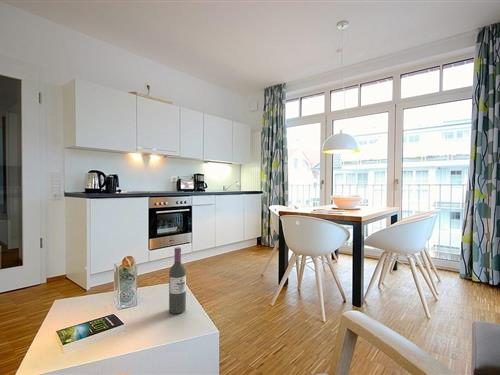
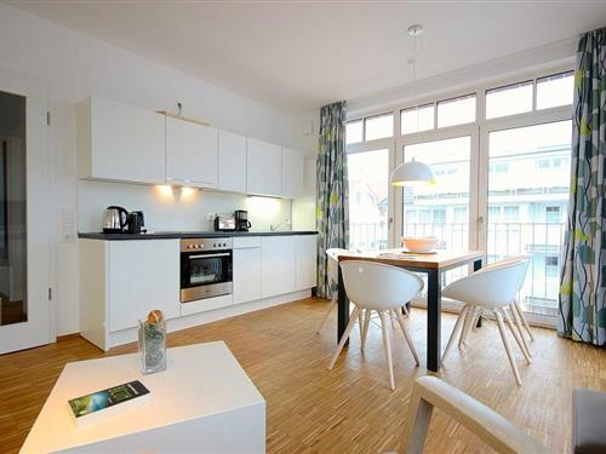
- wine bottle [168,246,187,315]
